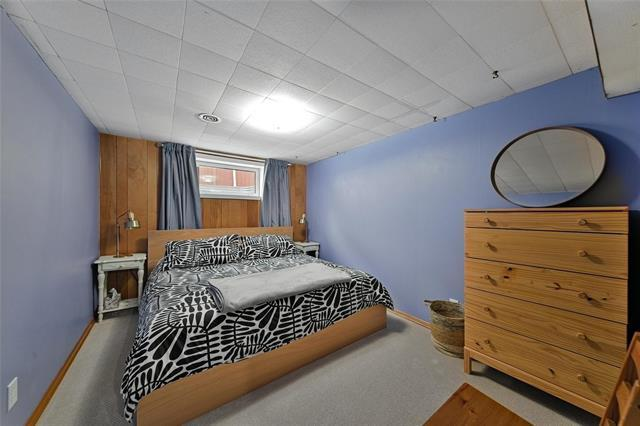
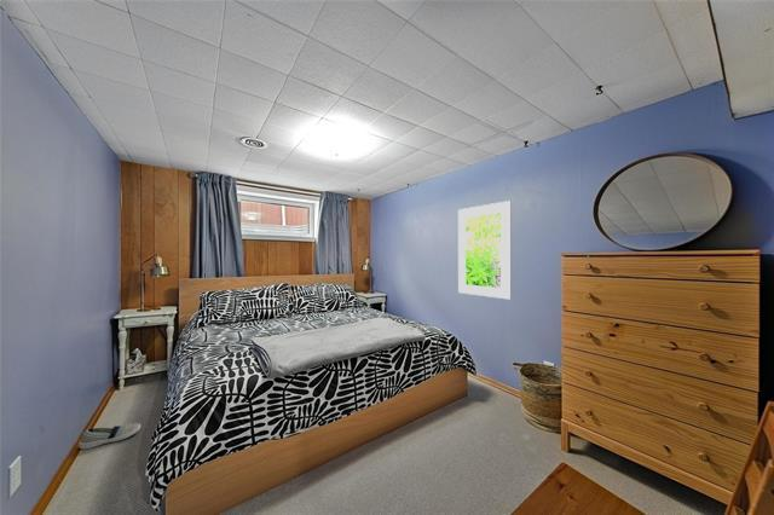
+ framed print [457,199,513,301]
+ shoe [79,422,141,451]
